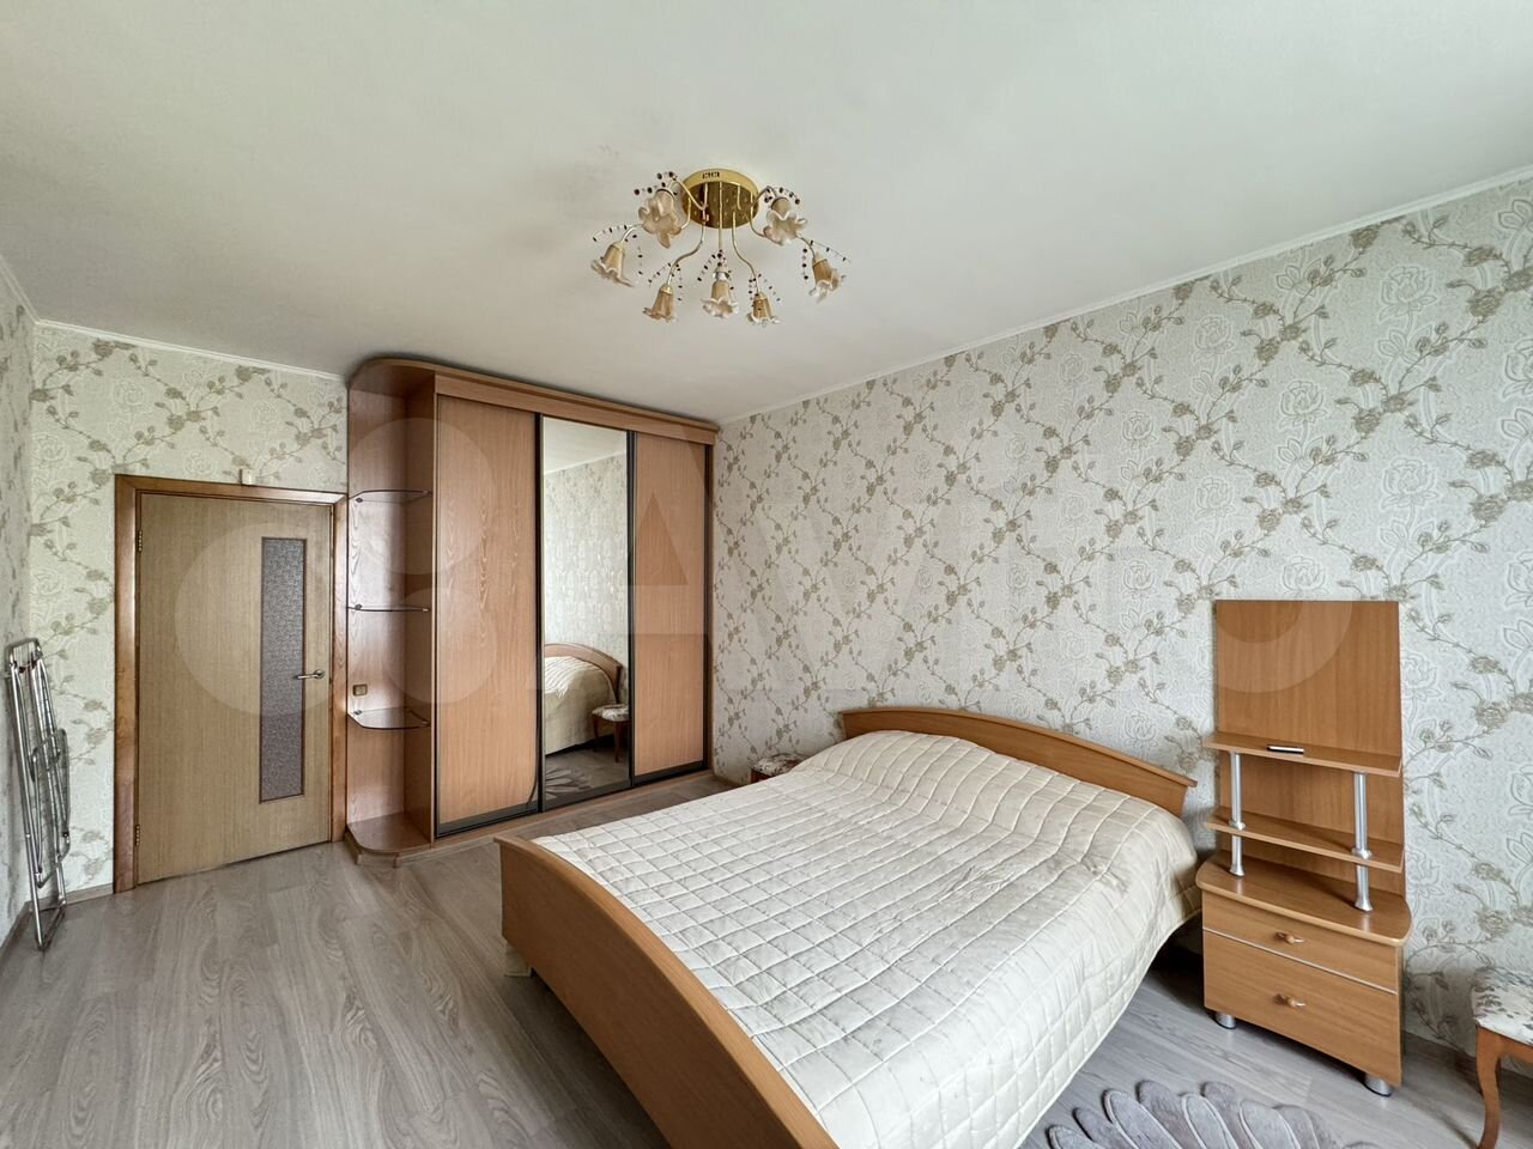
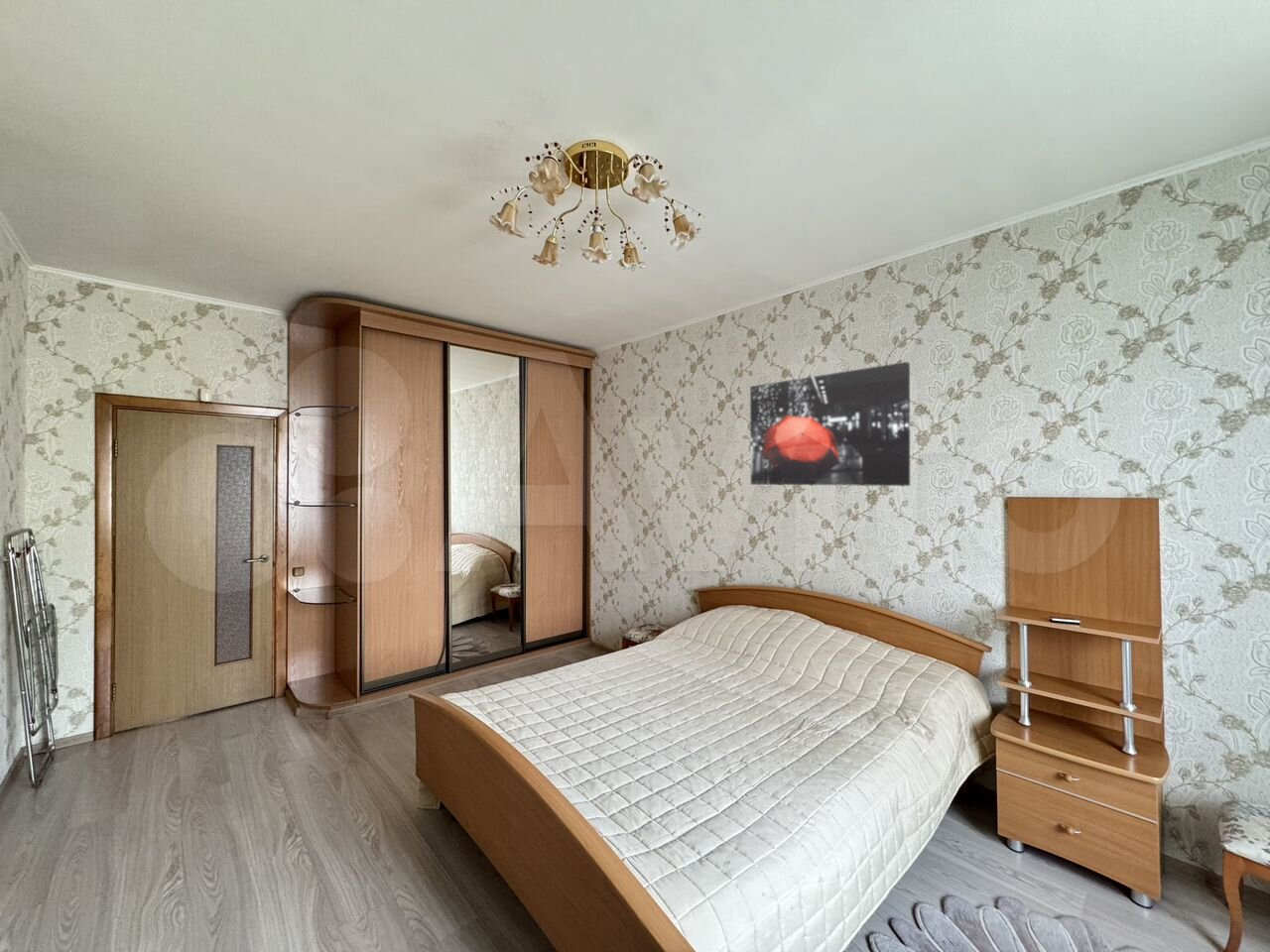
+ wall art [749,361,911,487]
